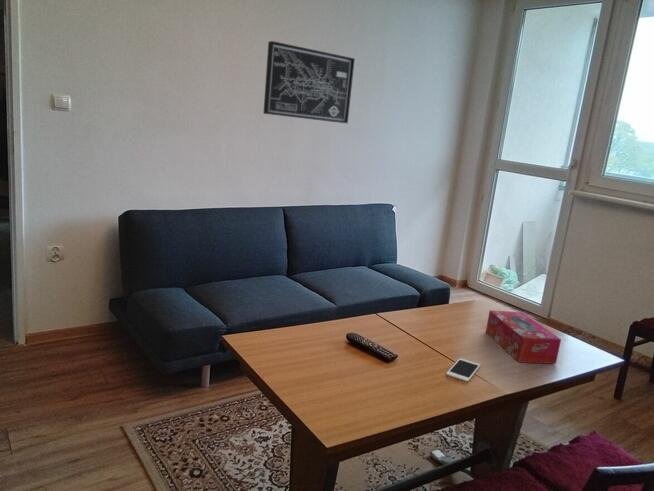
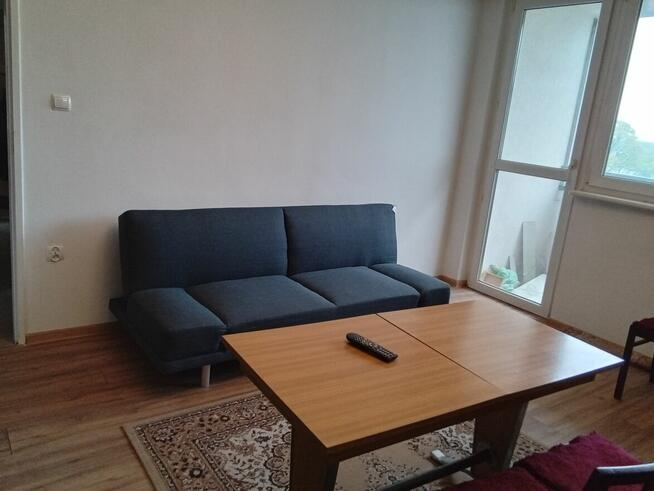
- cell phone [445,357,481,383]
- wall art [262,40,356,124]
- tissue box [485,309,562,365]
